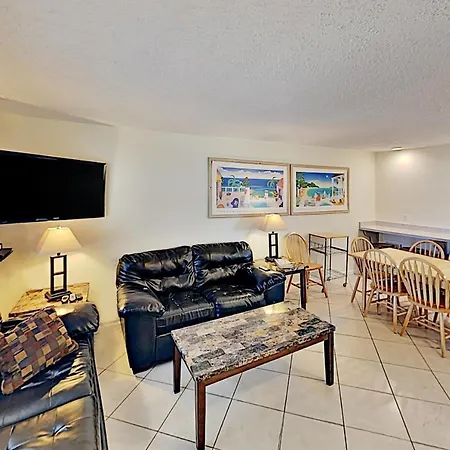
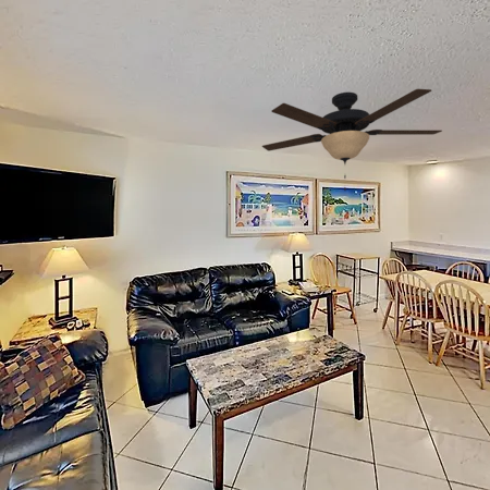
+ ceiling fan [261,88,443,192]
